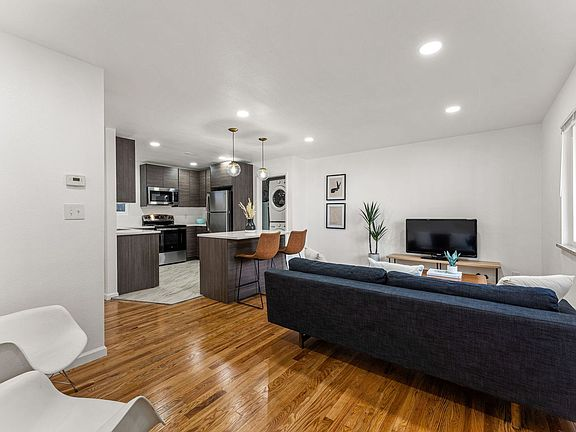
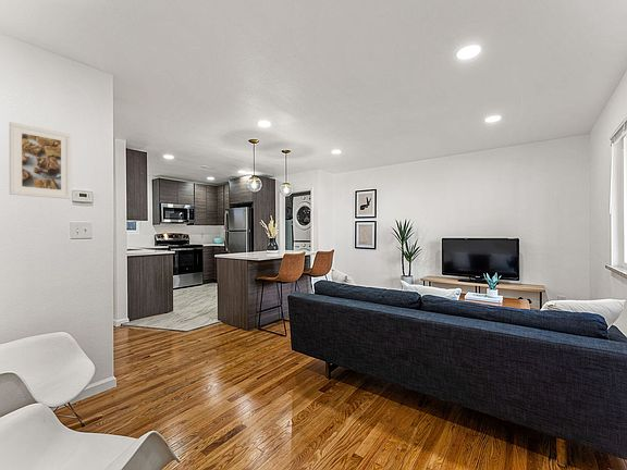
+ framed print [9,121,72,200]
